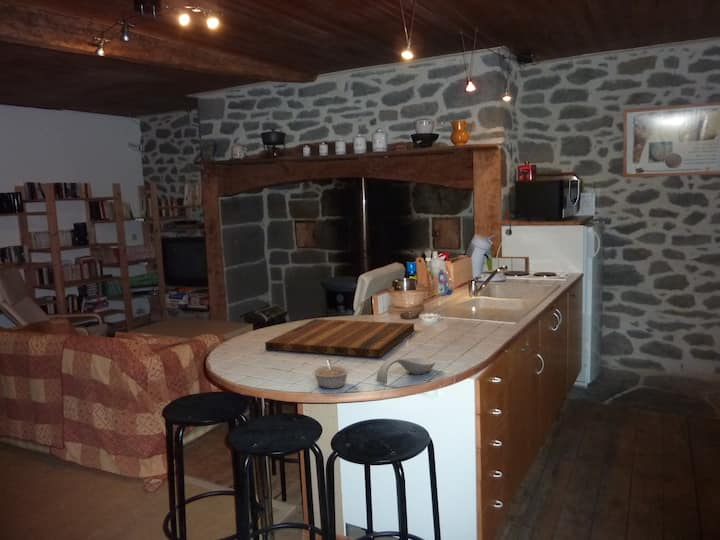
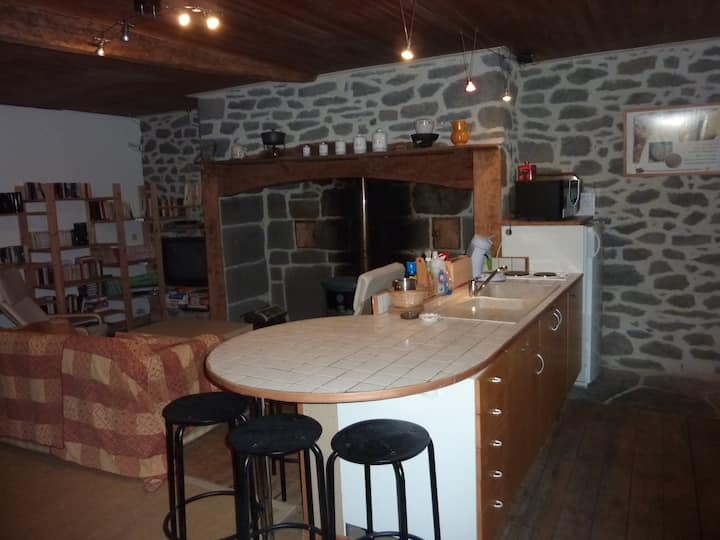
- spoon rest [375,356,436,385]
- cutting board [264,318,415,358]
- legume [310,359,351,390]
